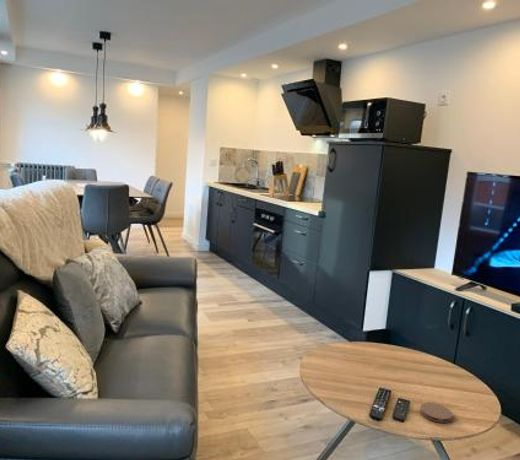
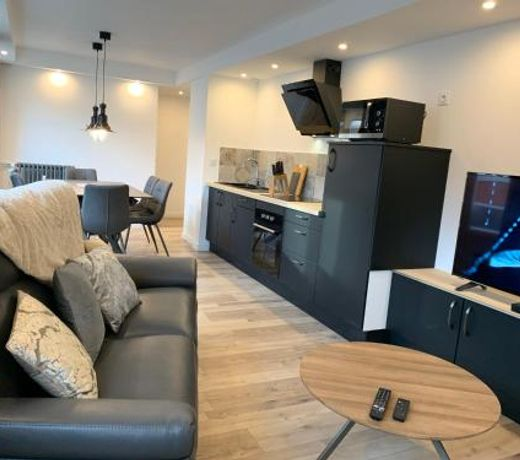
- coaster [419,401,454,424]
